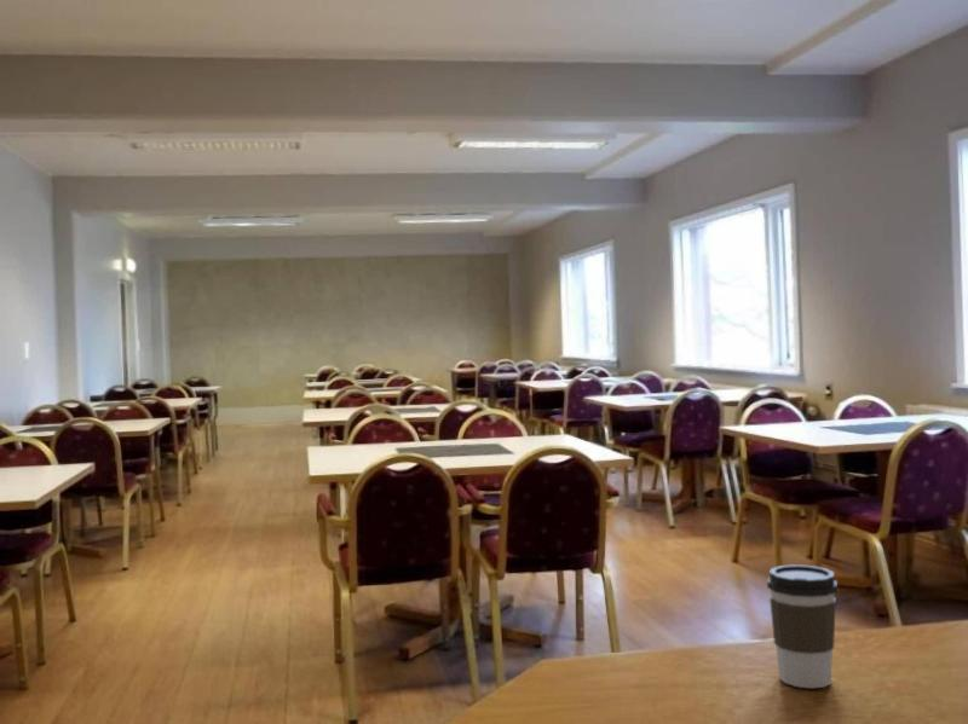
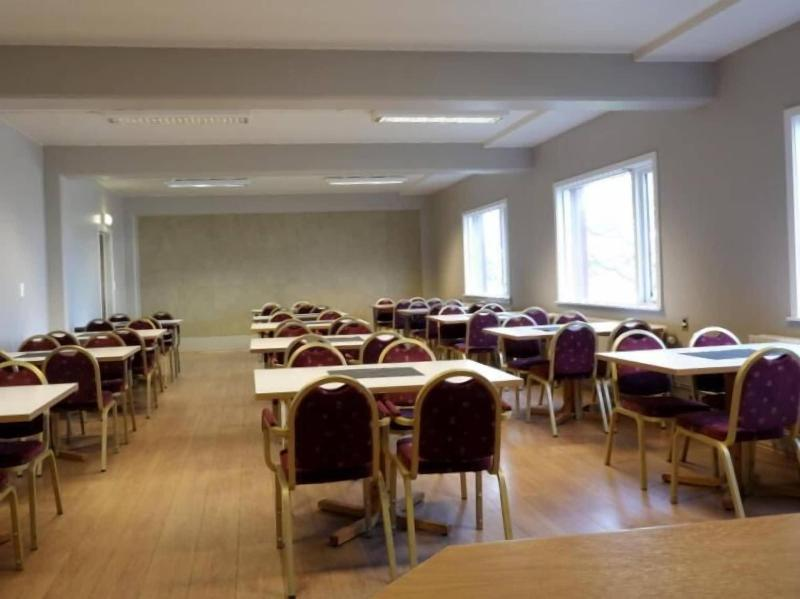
- coffee cup [766,563,839,689]
